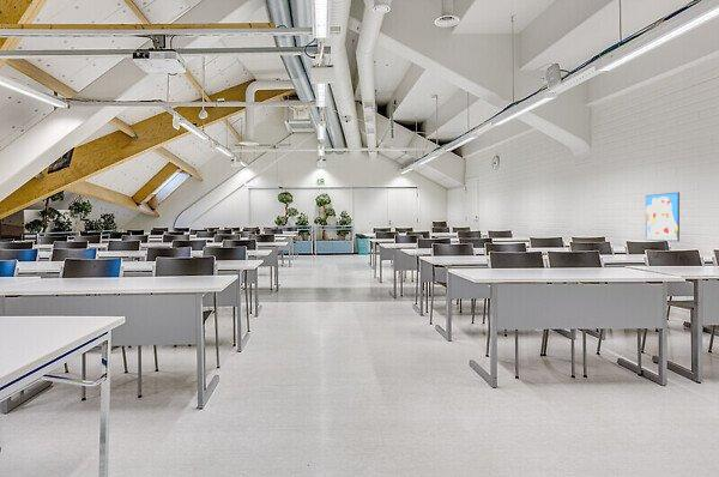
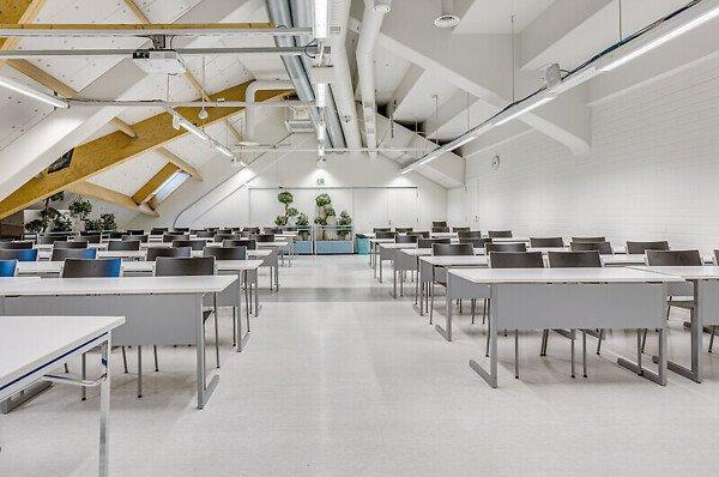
- wall art [645,192,681,242]
